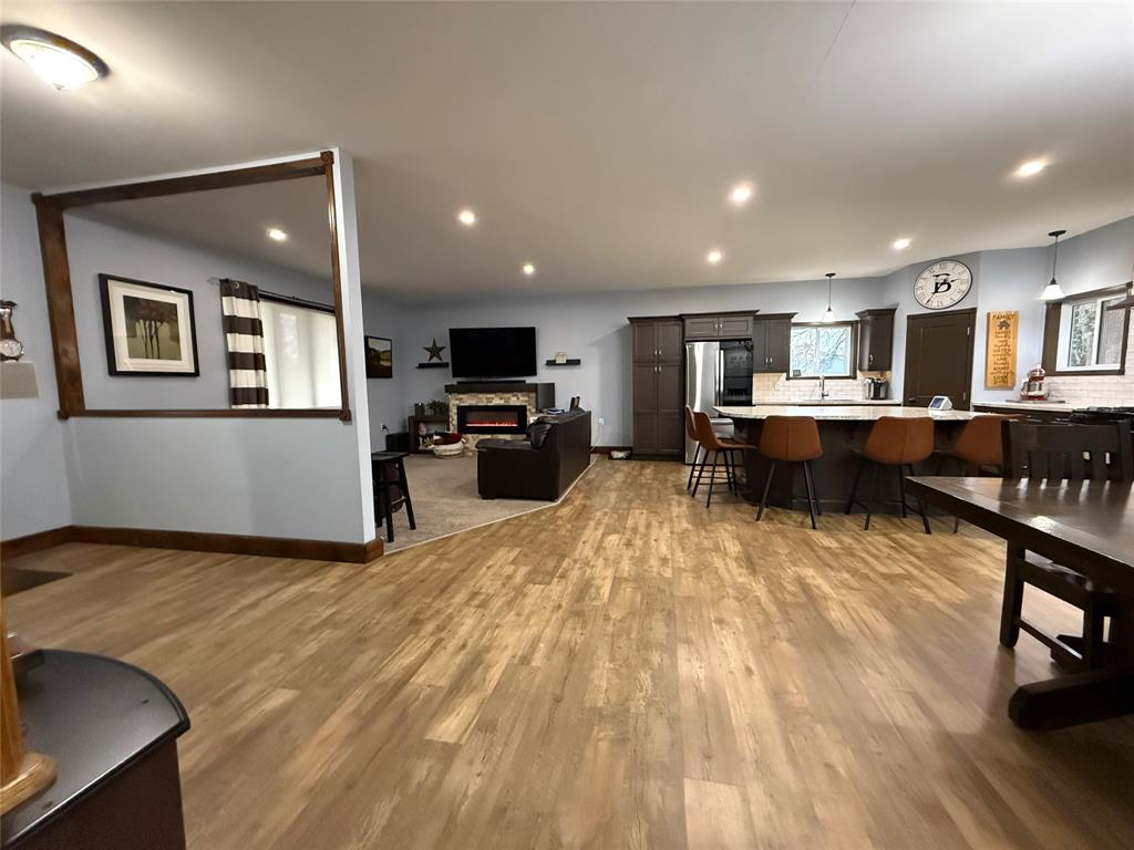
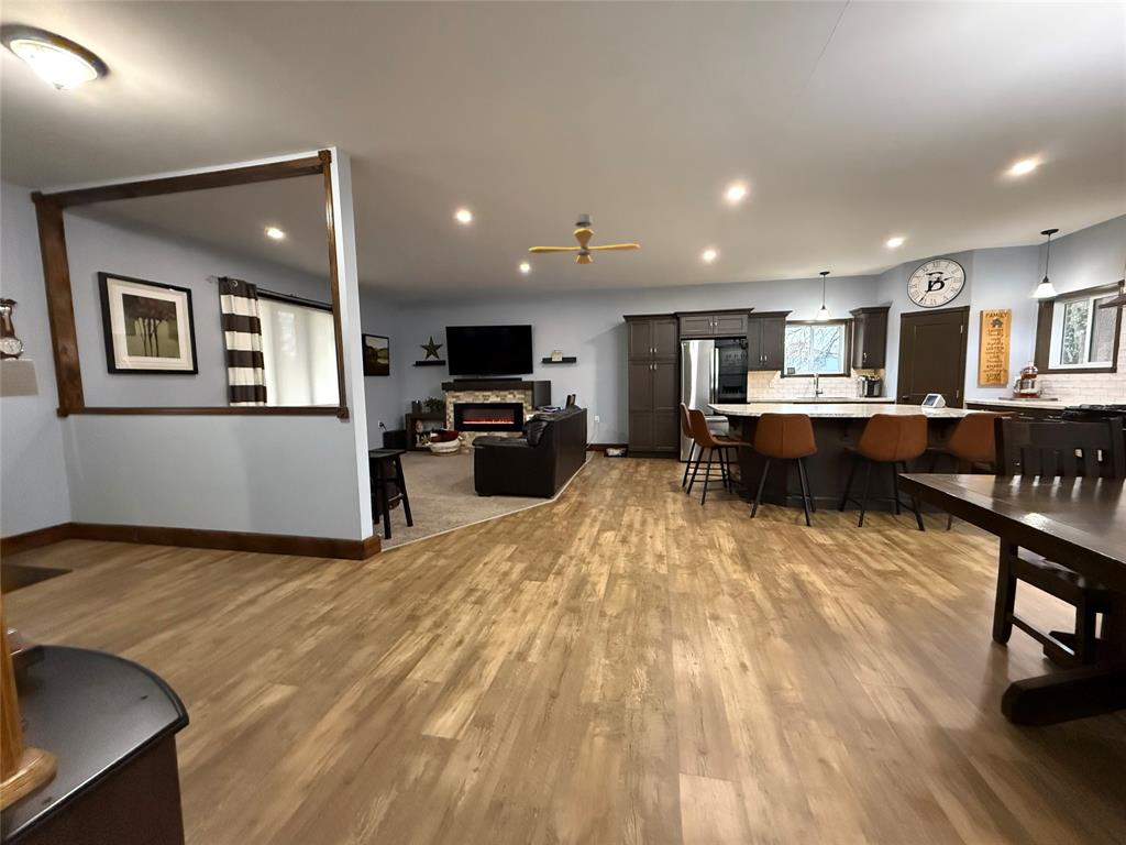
+ ceiling fan [528,212,640,265]
